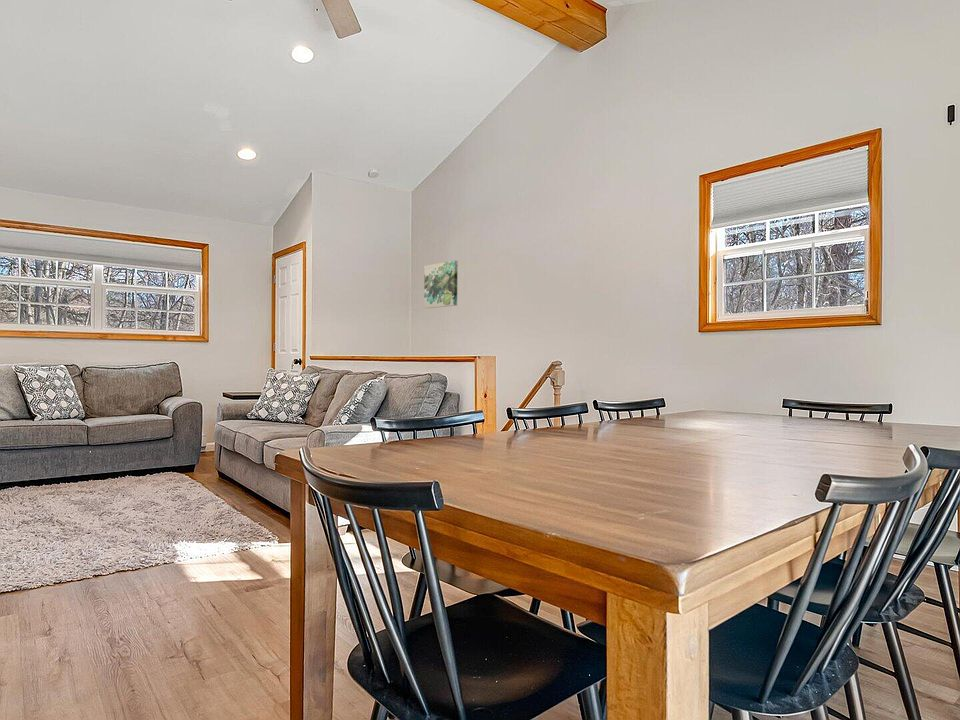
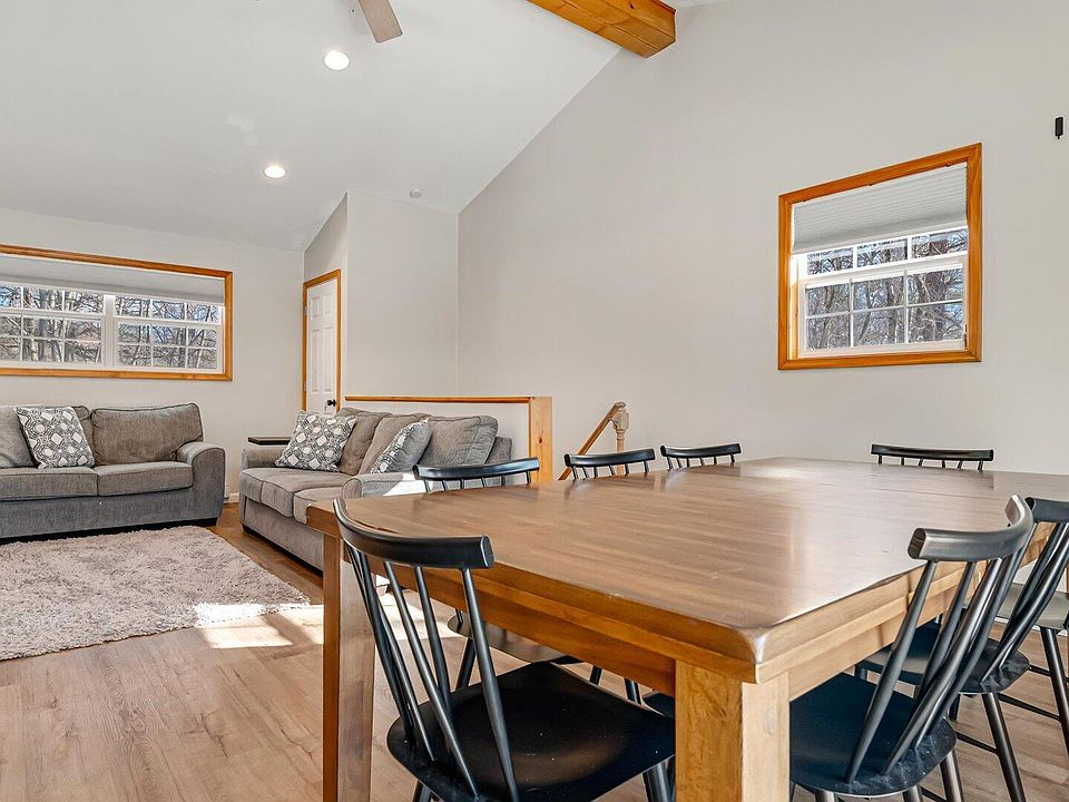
- wall art [423,260,459,309]
